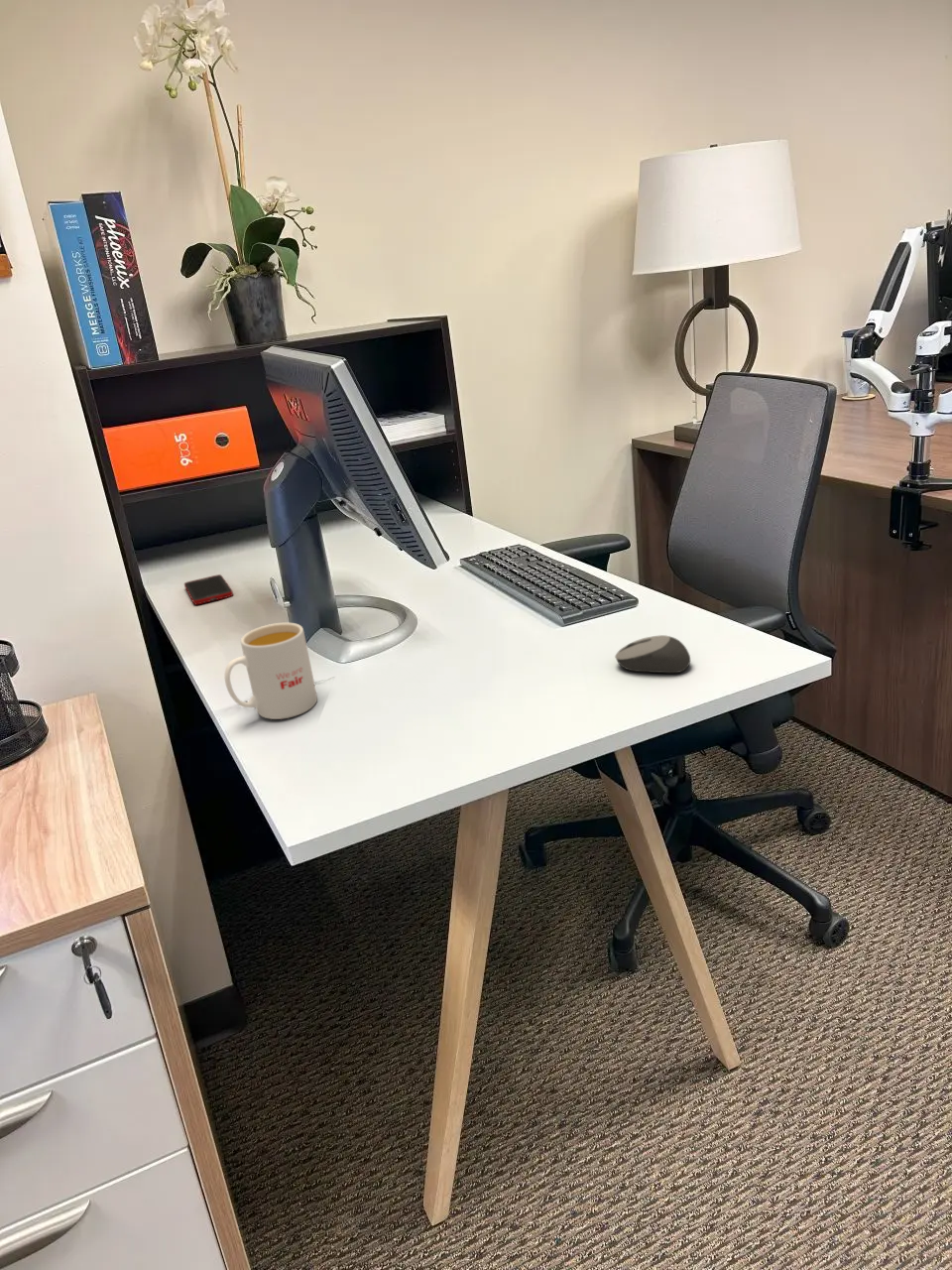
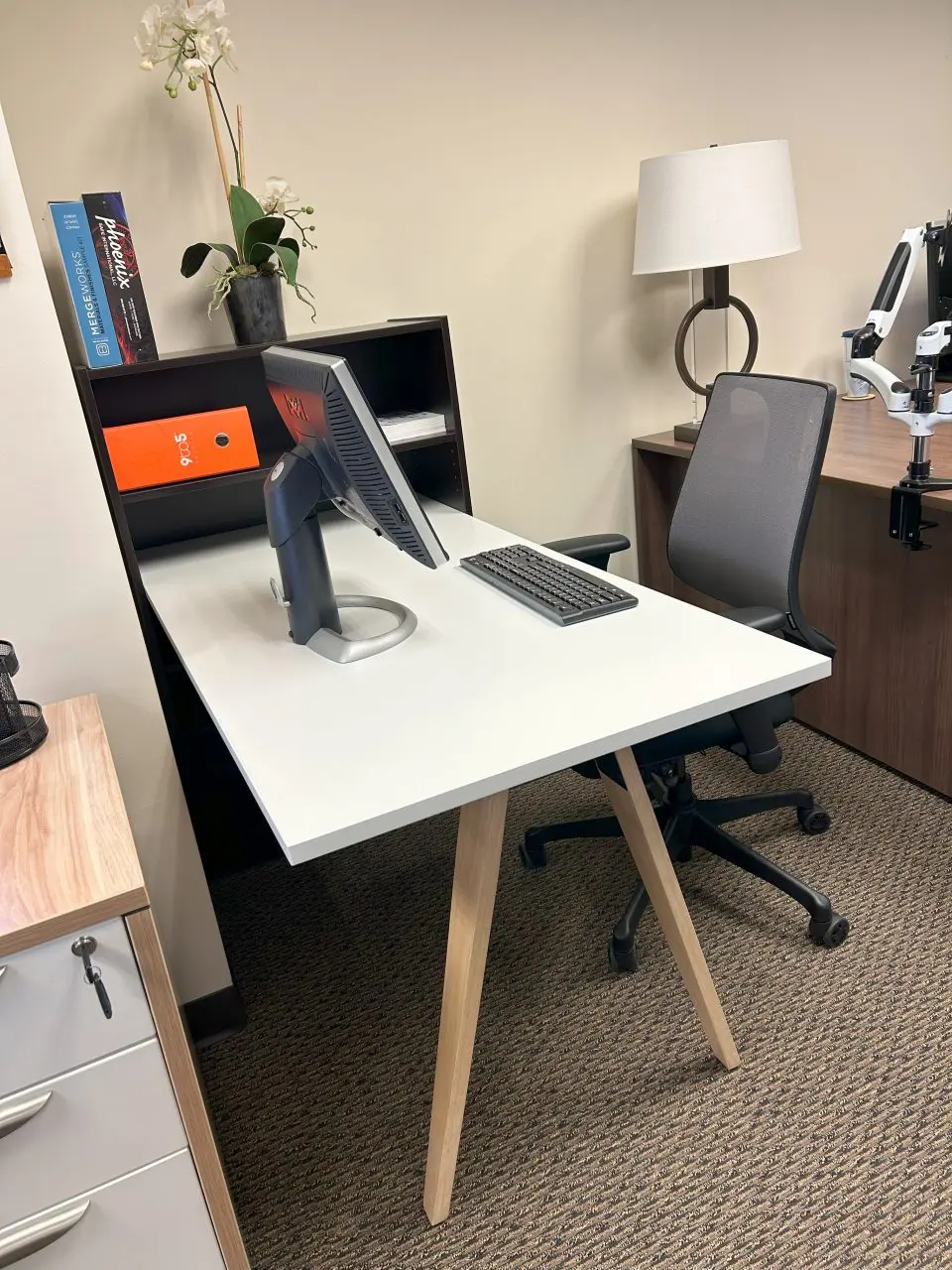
- cell phone [183,573,234,605]
- mug [224,622,318,720]
- computer mouse [614,634,691,674]
